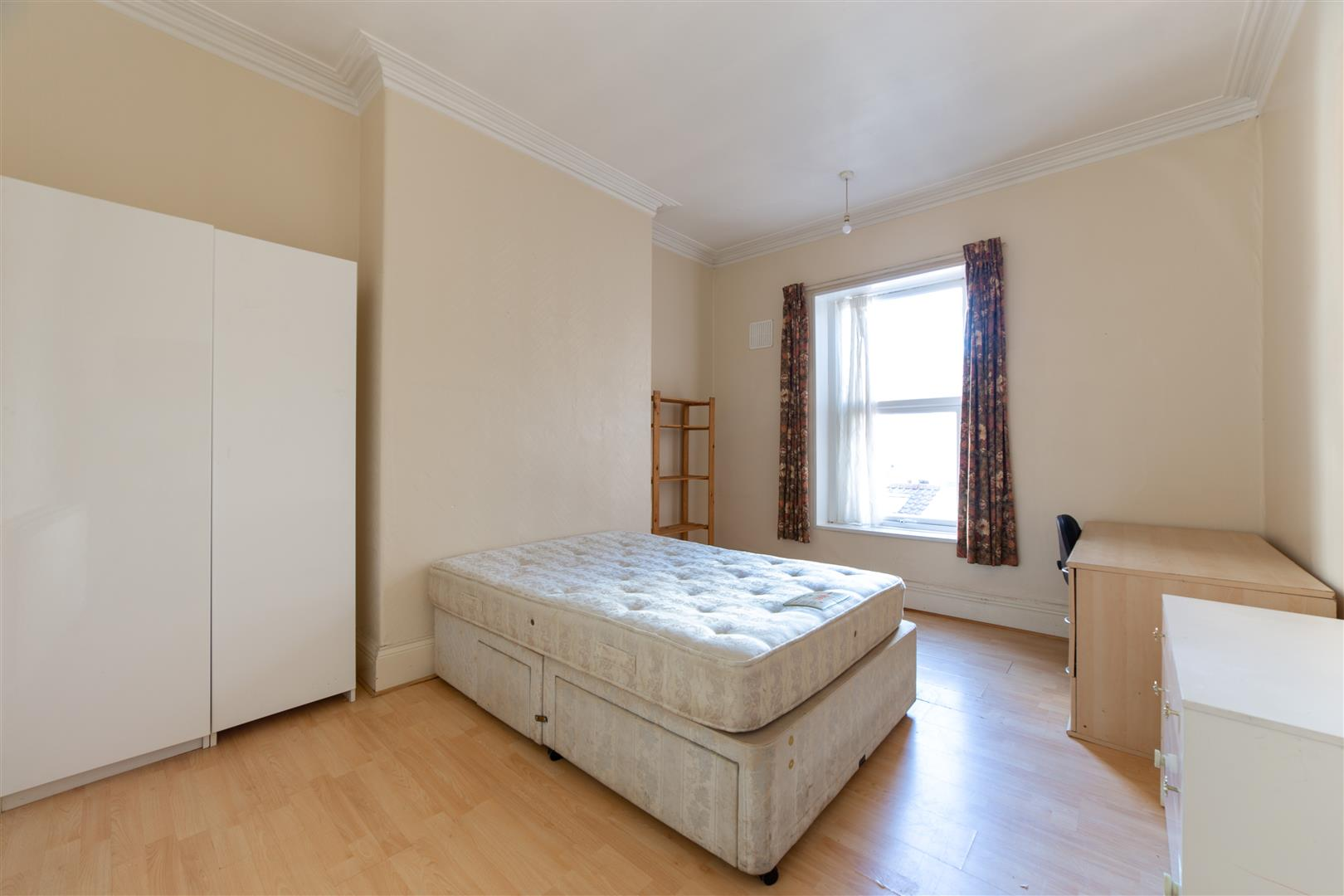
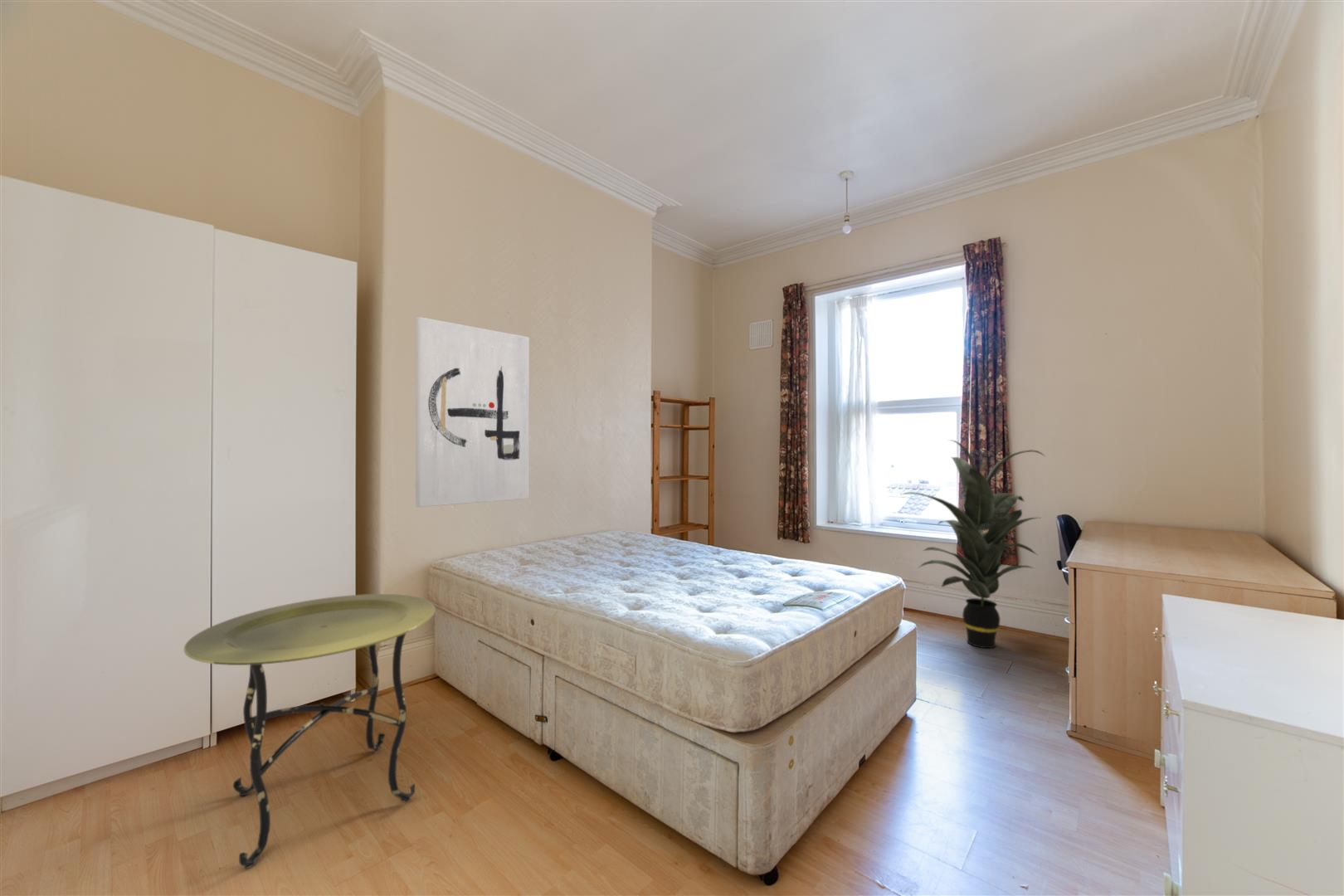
+ wall art [415,316,530,508]
+ side table [183,593,436,869]
+ indoor plant [901,439,1046,649]
